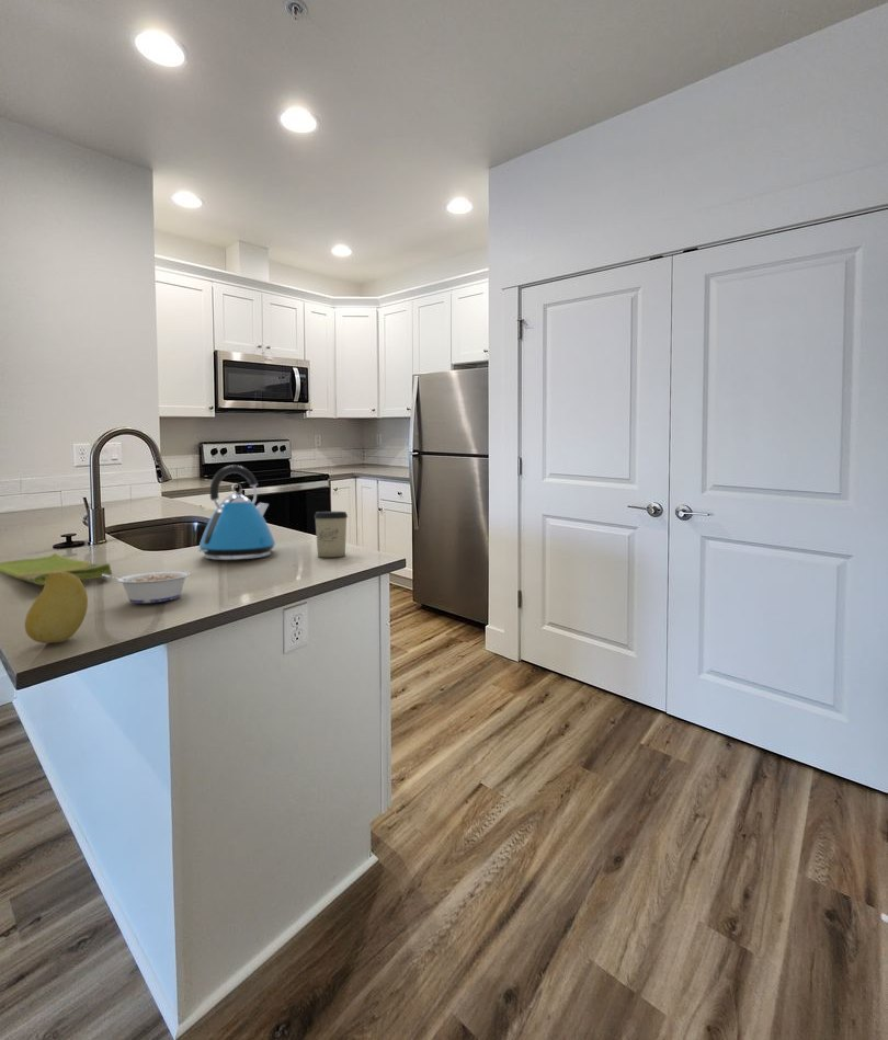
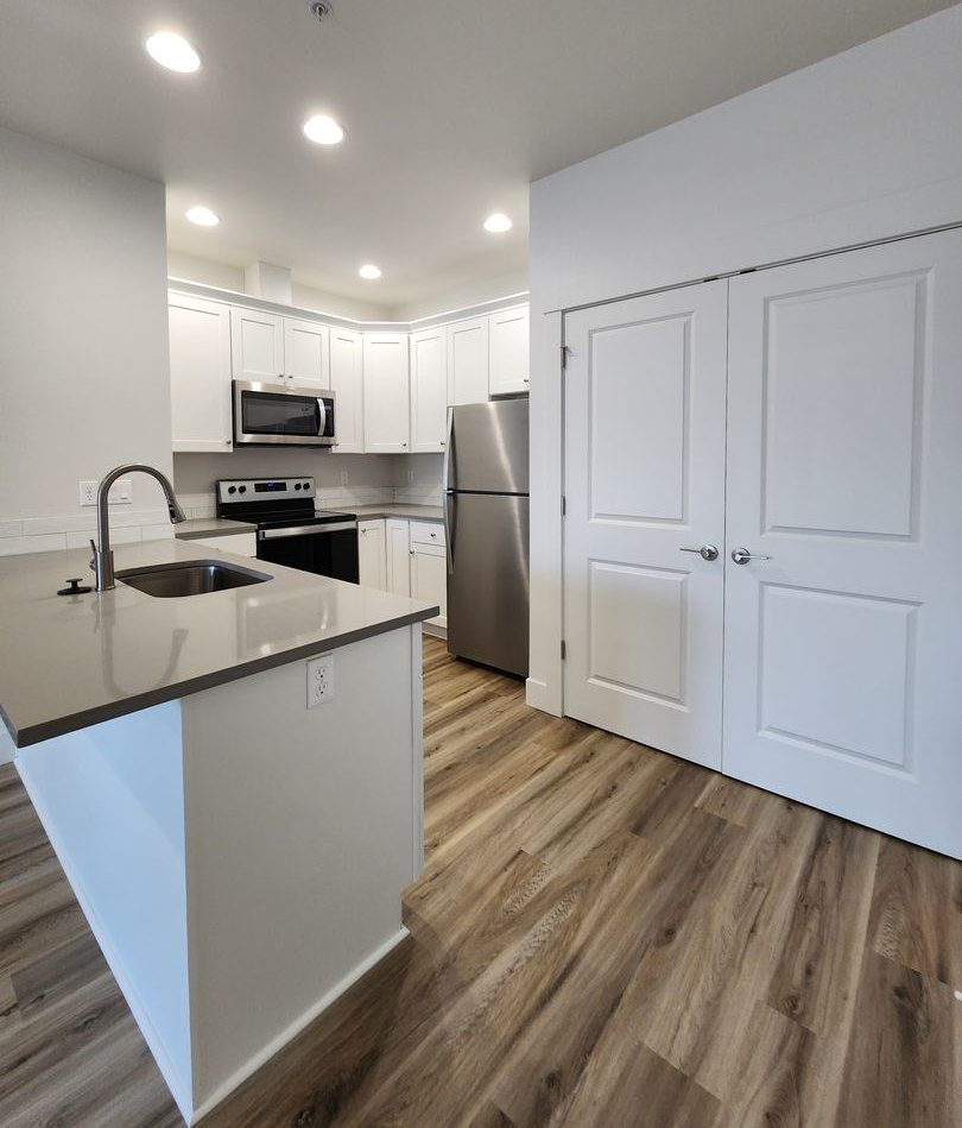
- fruit [24,572,89,644]
- dish towel [0,552,113,586]
- legume [102,570,191,604]
- kettle [197,464,276,561]
- cup [312,511,349,558]
